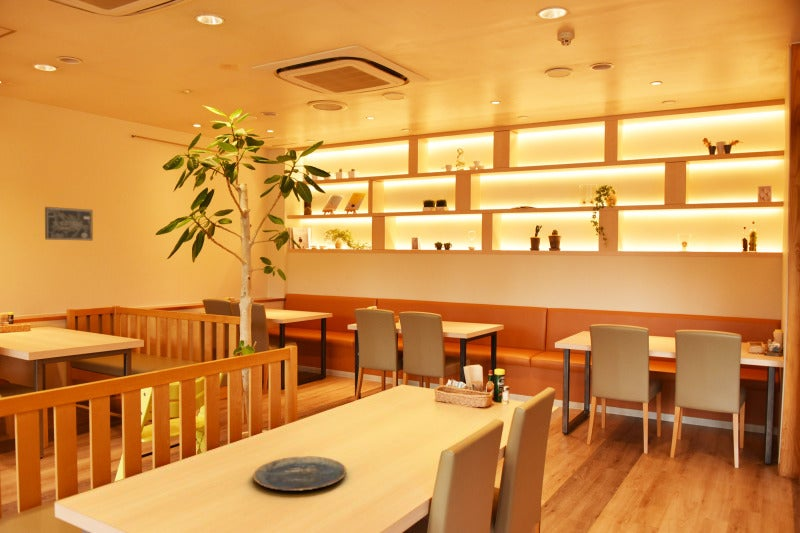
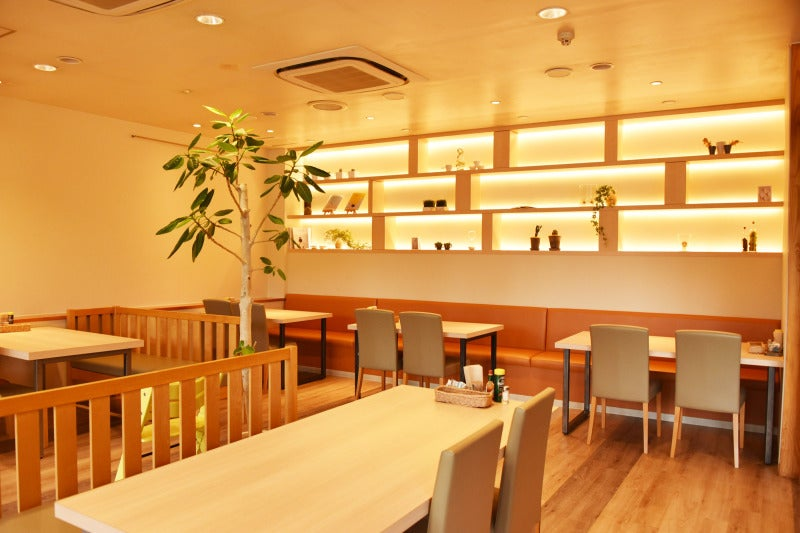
- wall art [44,206,94,241]
- plate [252,455,348,492]
